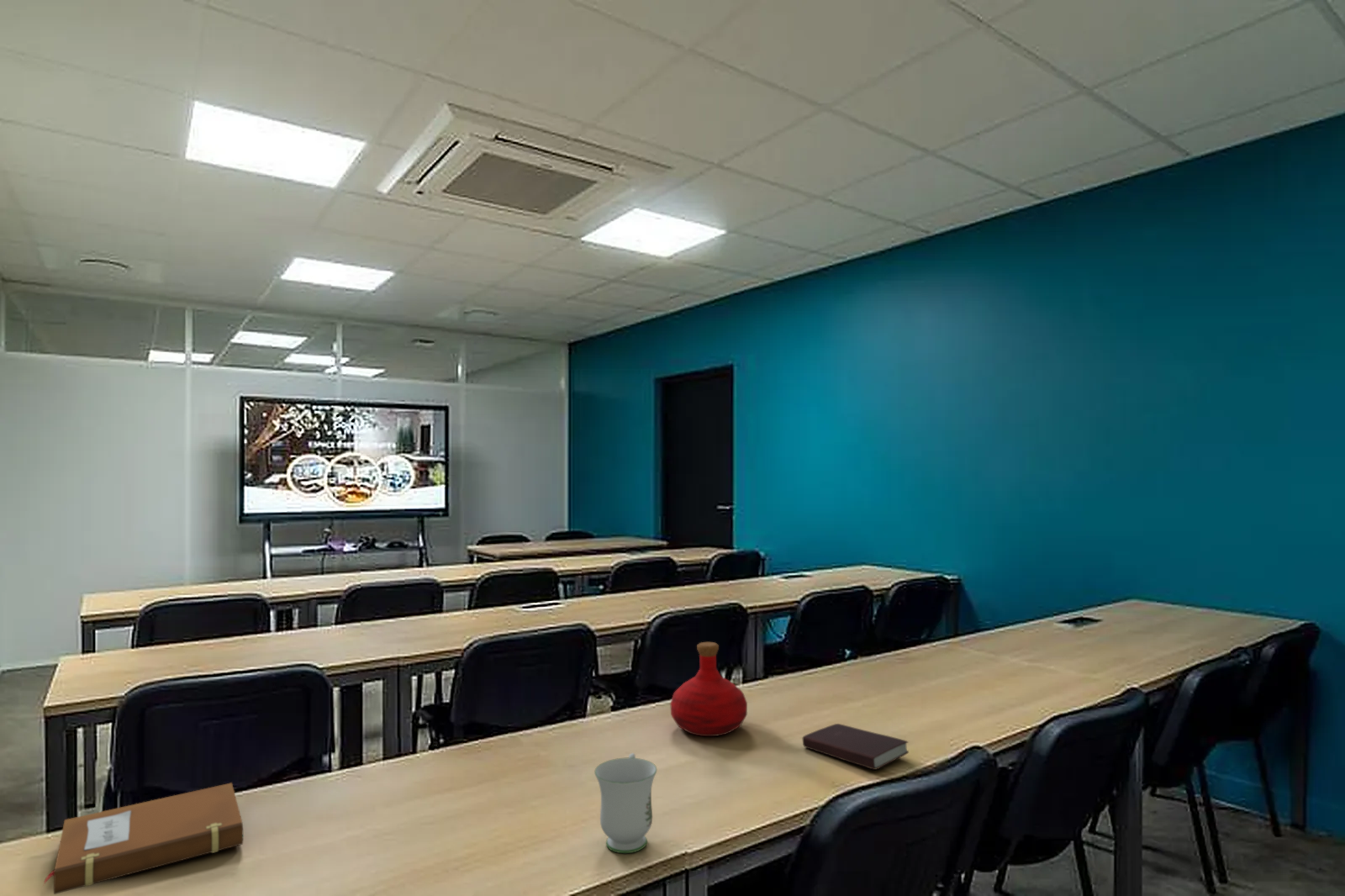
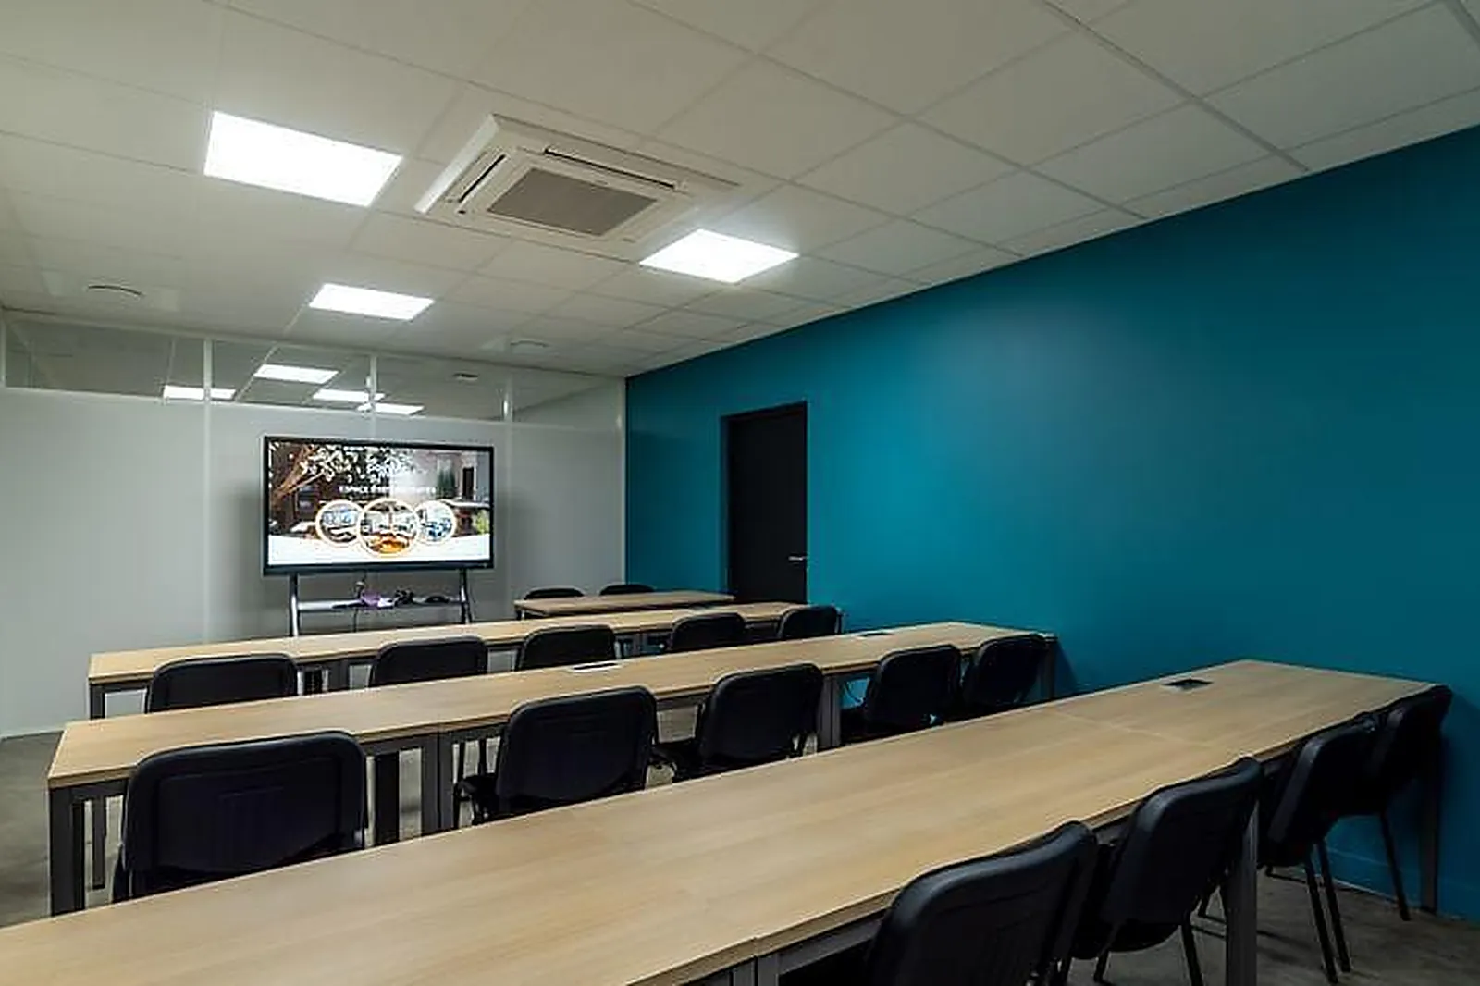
- book [802,723,910,771]
- notebook [41,782,244,895]
- mug [593,752,657,854]
- bottle [669,641,748,737]
